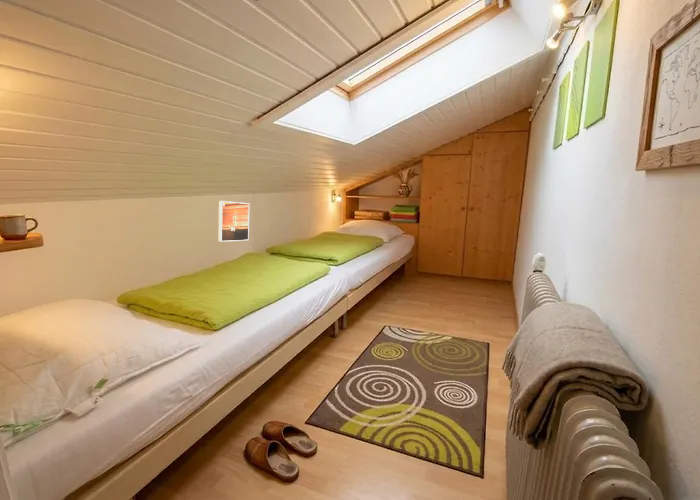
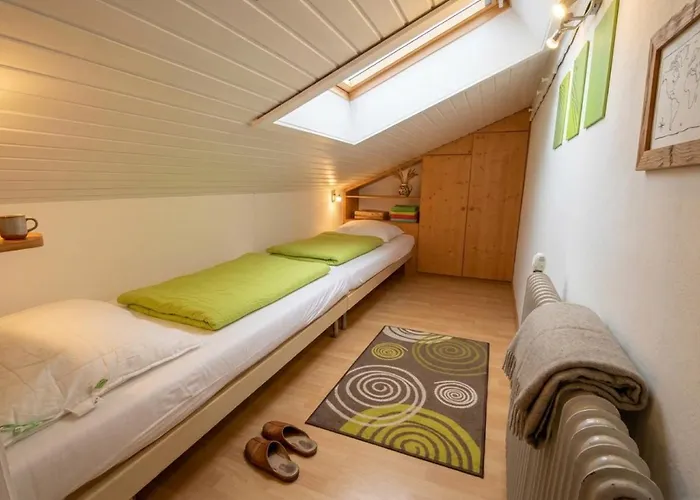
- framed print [217,200,251,243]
